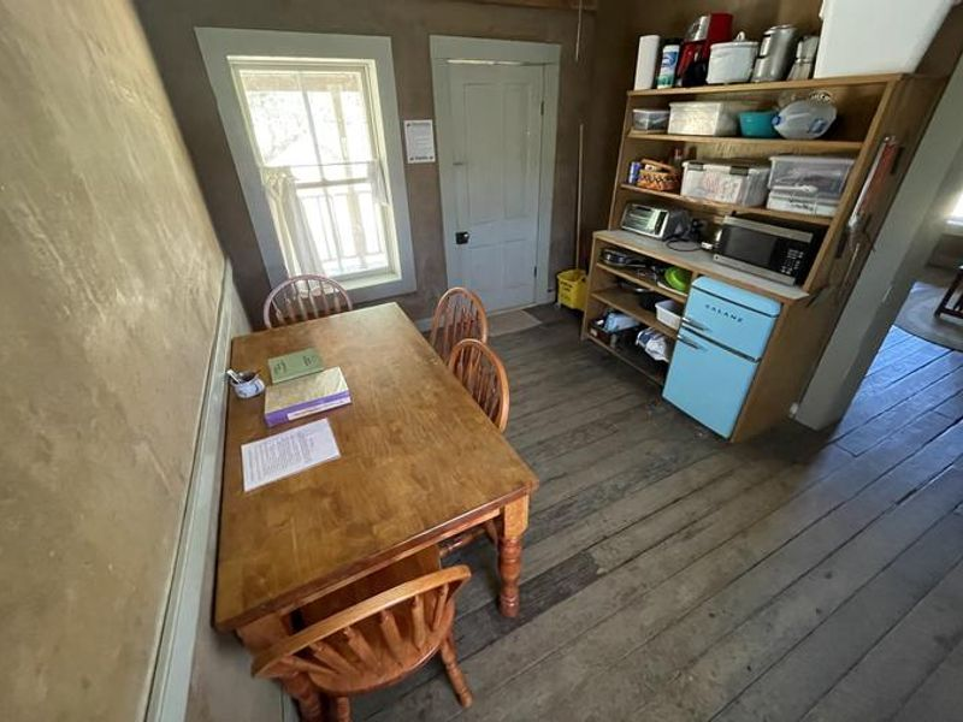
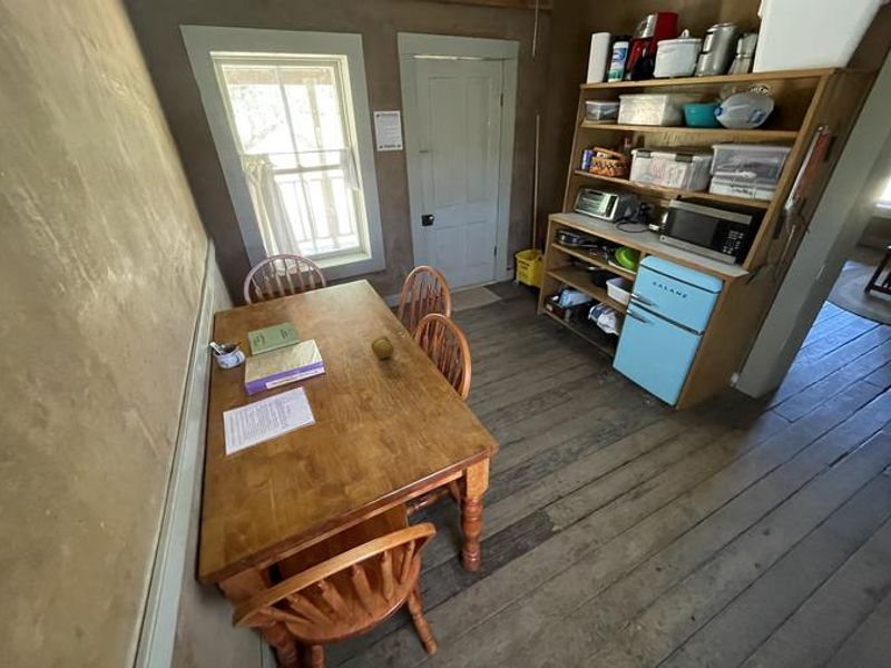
+ fruit [371,335,394,360]
